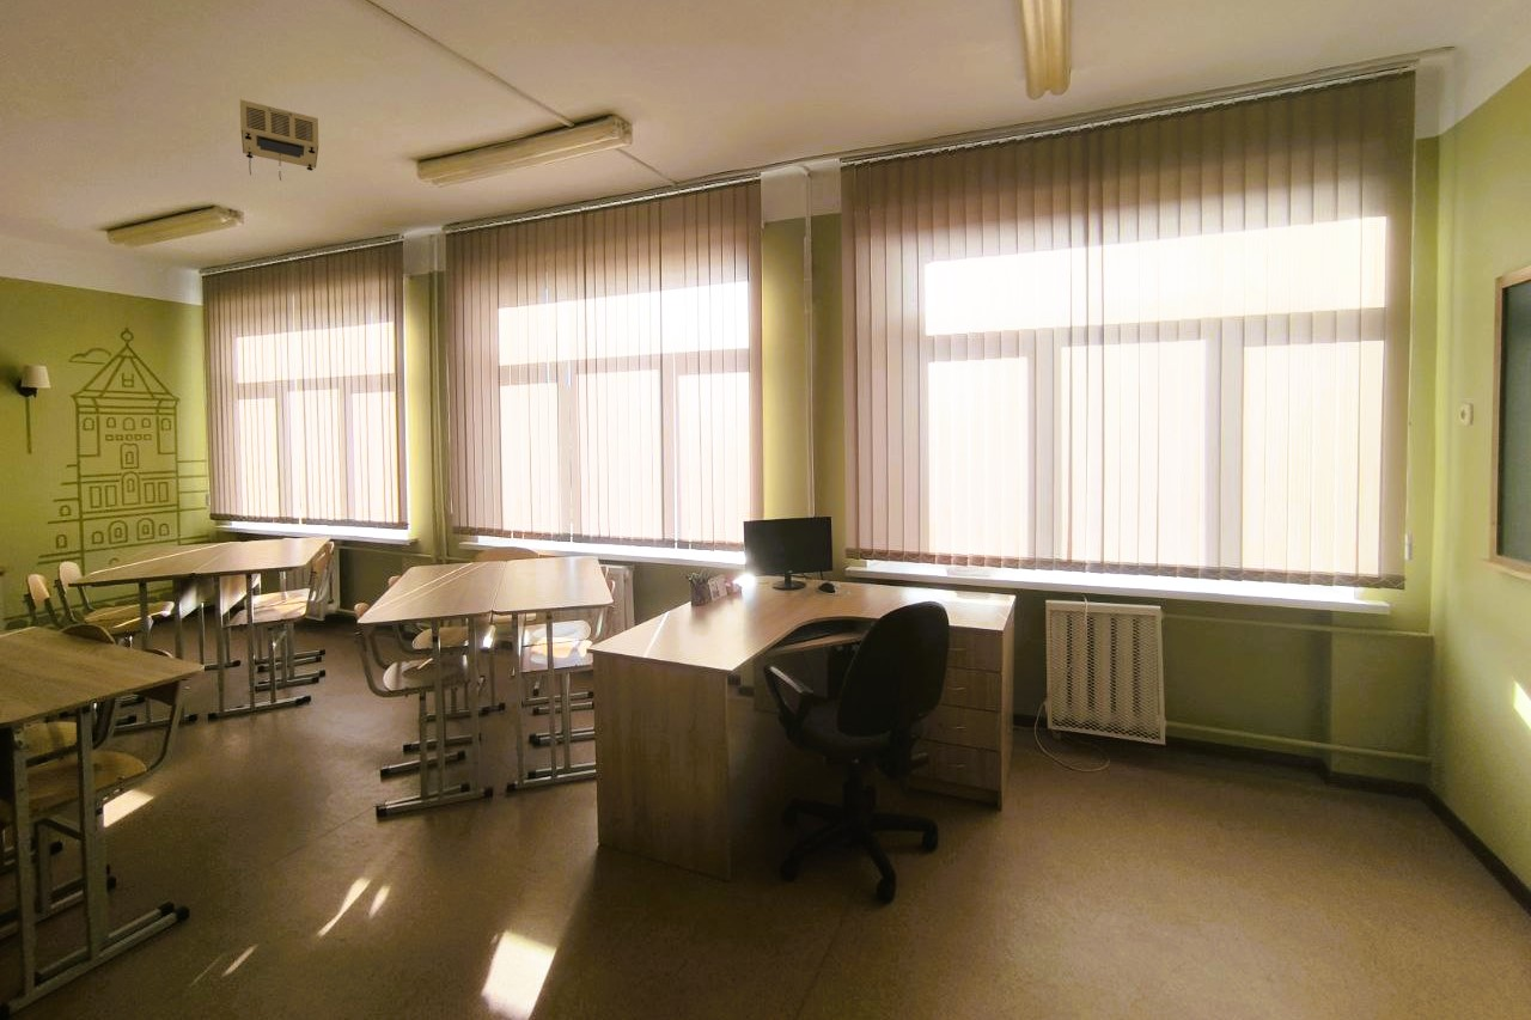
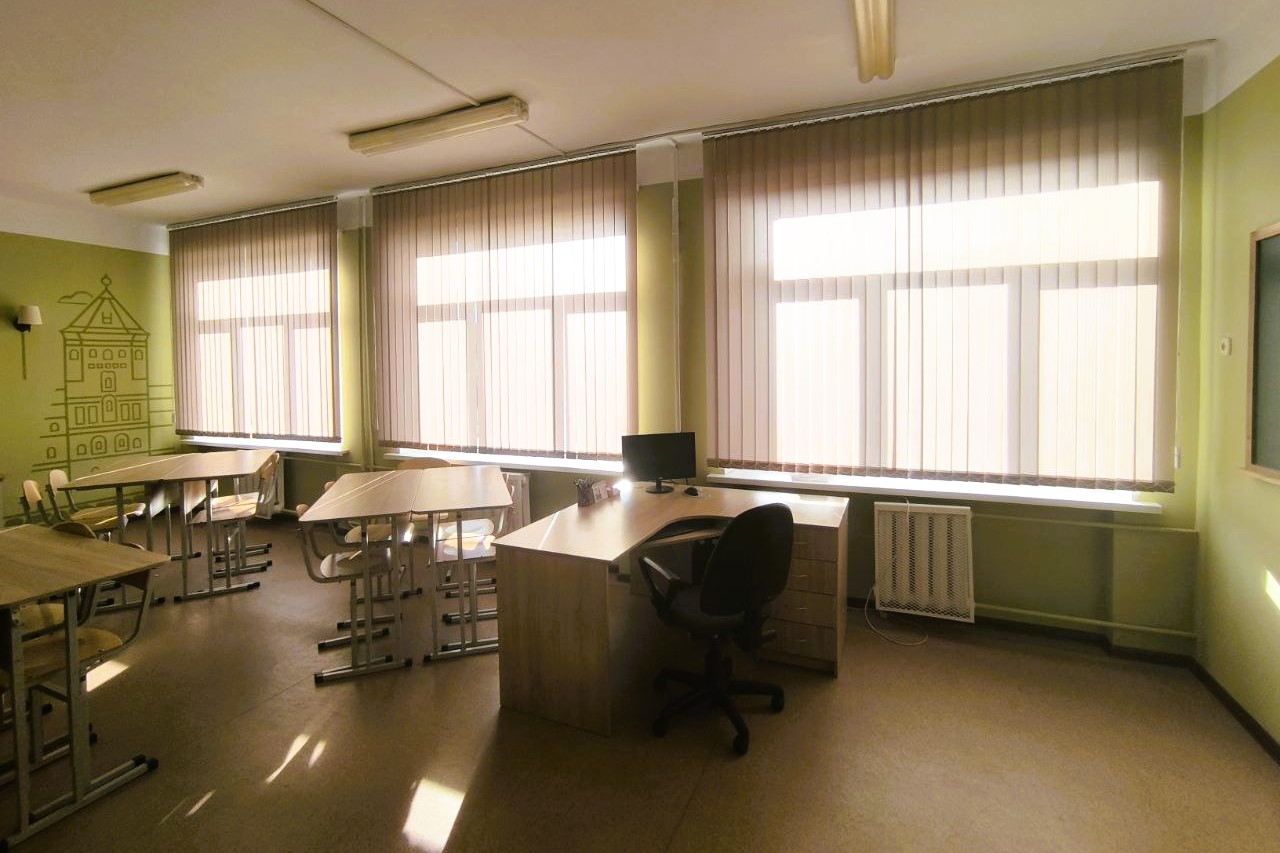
- projector [239,98,319,182]
